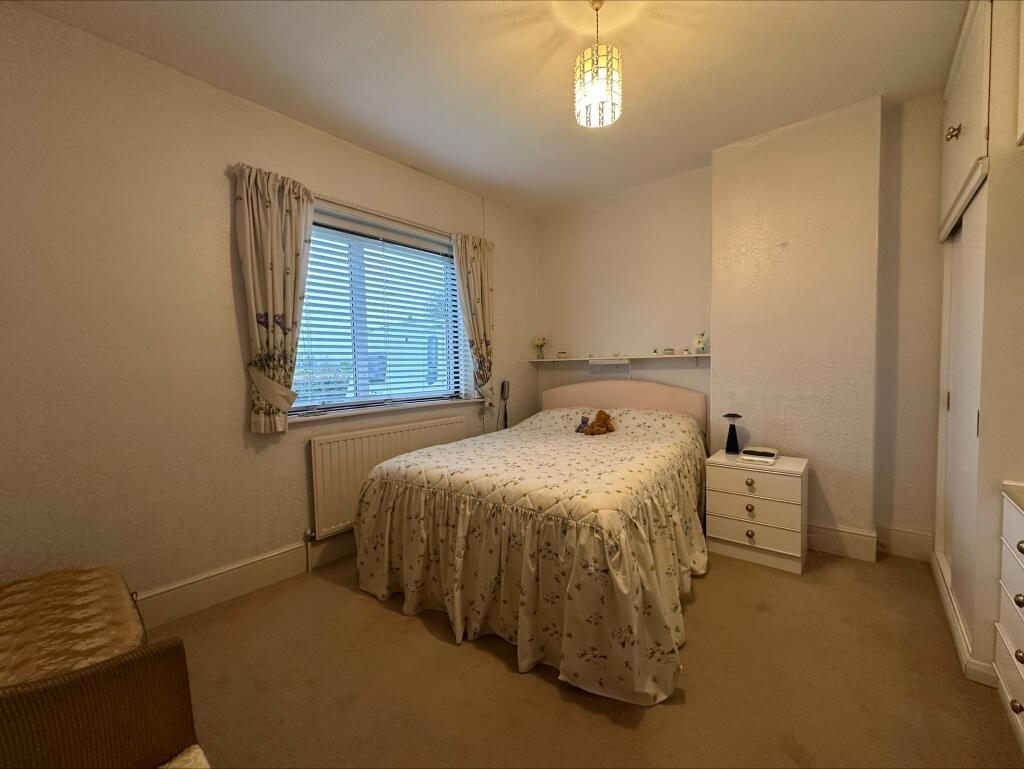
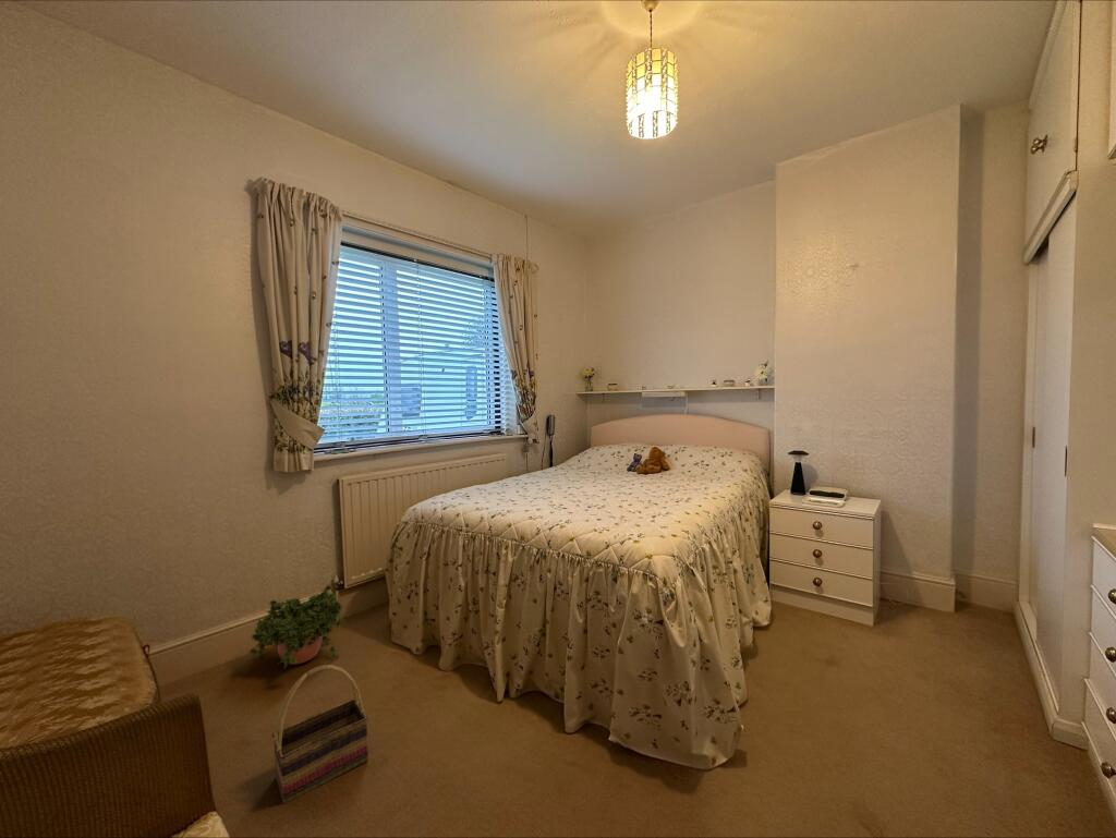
+ basket [271,664,369,804]
+ potted plant [247,583,344,669]
